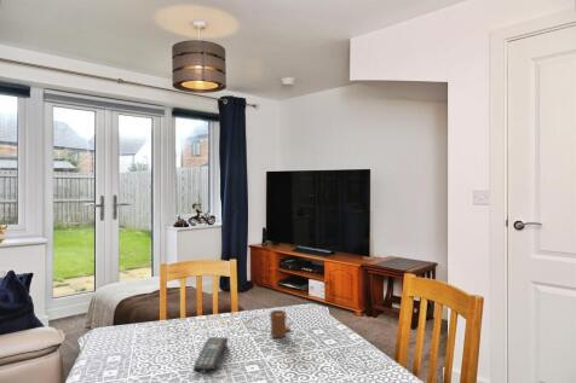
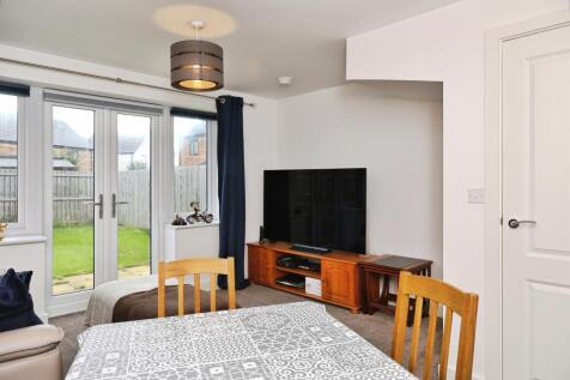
- candle [269,309,290,338]
- remote control [191,336,230,375]
